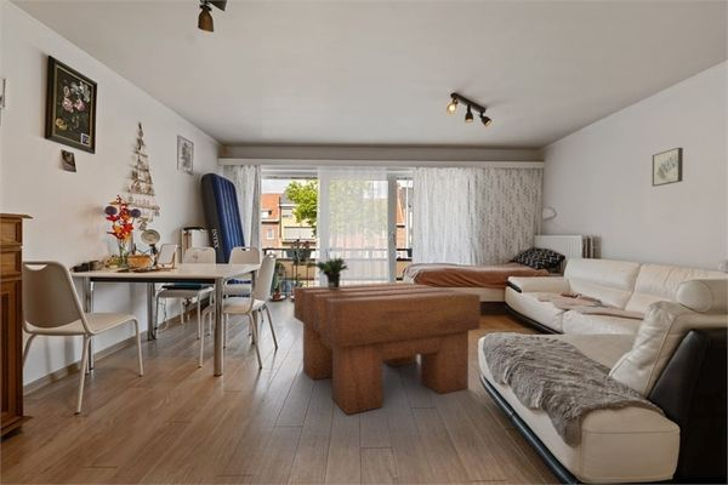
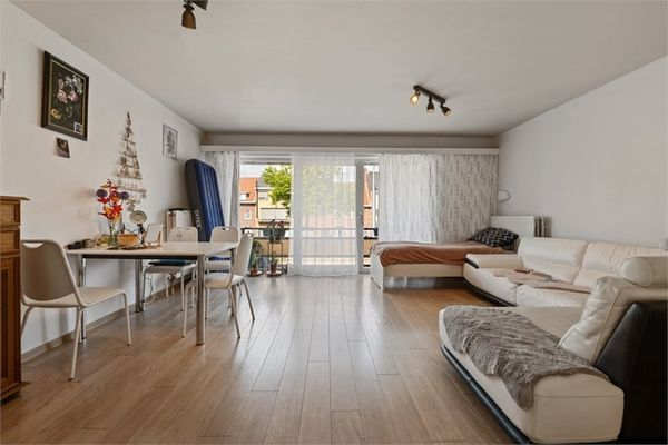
- coffee table [292,281,482,416]
- wall art [652,147,684,188]
- potted plant [306,247,351,289]
